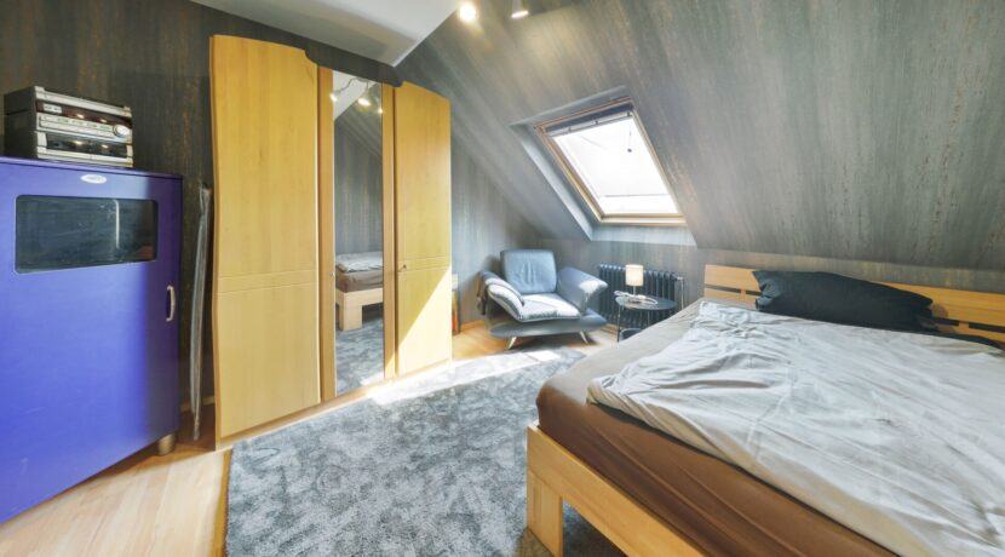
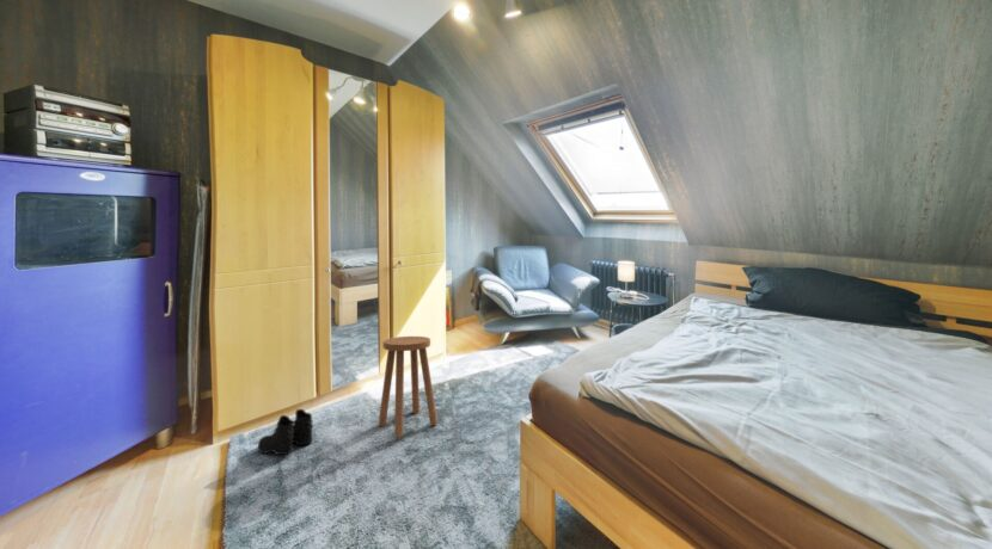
+ boots [257,408,314,456]
+ stool [378,335,439,439]
